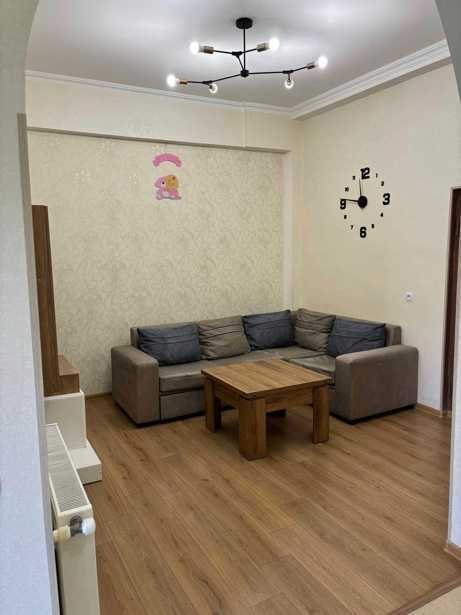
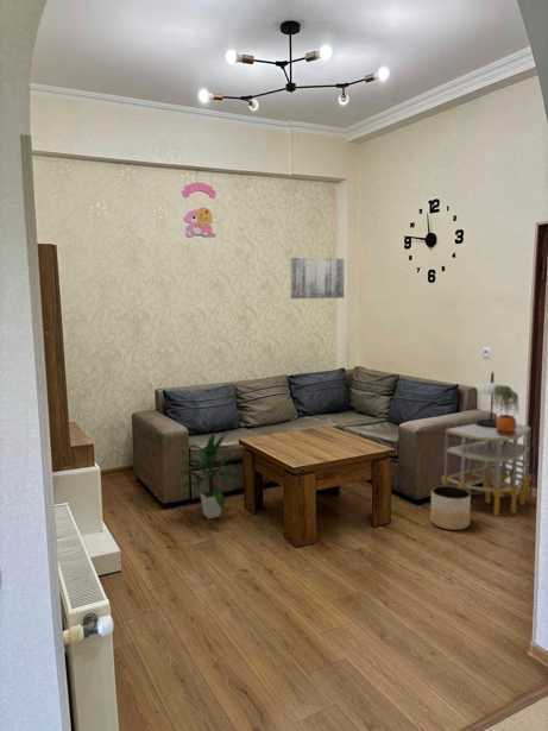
+ table lamp [474,371,498,428]
+ shelving unit [441,418,533,517]
+ planter [429,485,472,531]
+ indoor plant [174,429,241,519]
+ potted plant [492,384,521,436]
+ wall art [289,257,345,300]
